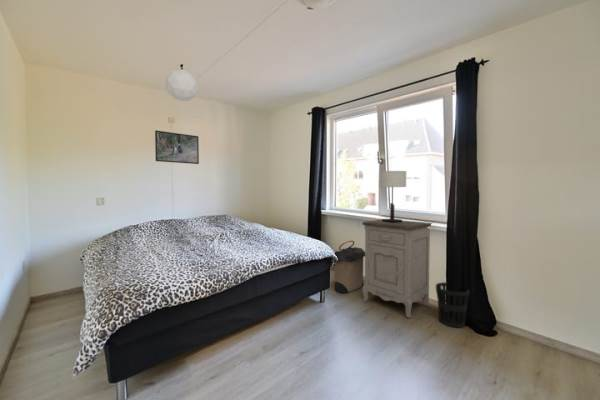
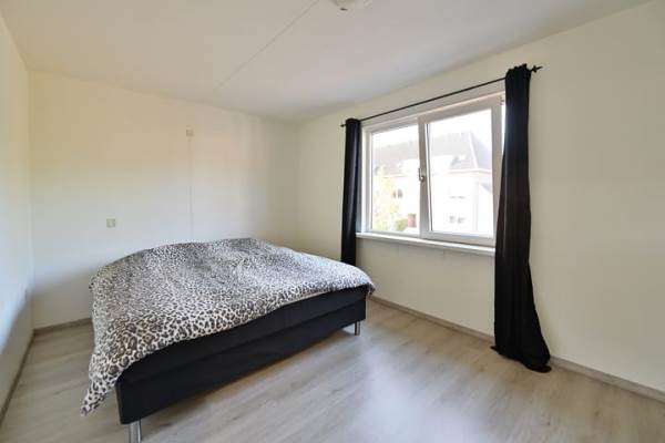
- pendant lamp [164,63,199,102]
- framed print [154,129,200,165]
- nightstand [361,218,433,318]
- wastebasket [435,281,470,328]
- table lamp [378,170,408,223]
- laundry hamper [334,239,365,294]
